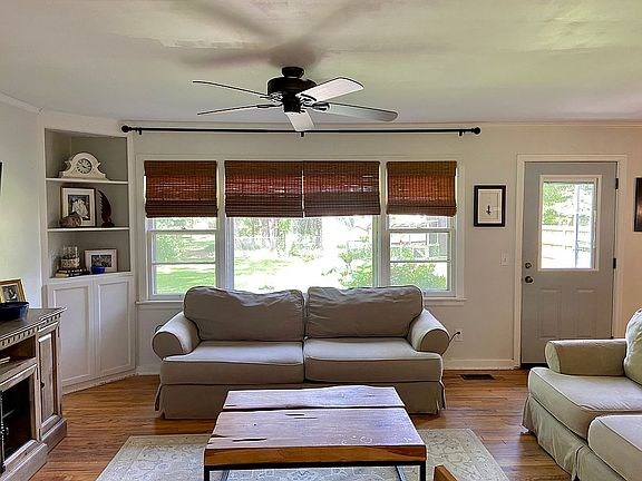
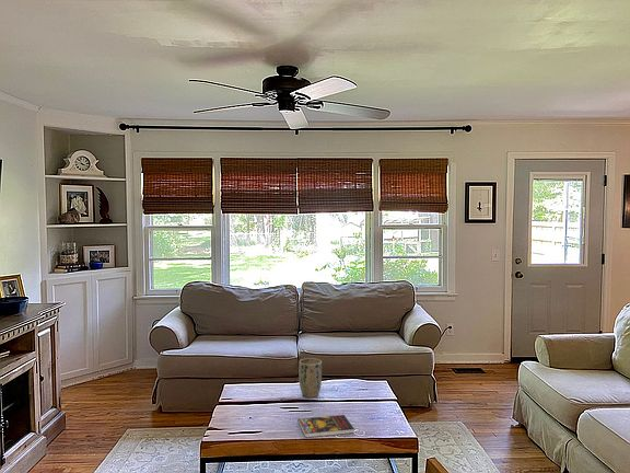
+ plant pot [298,357,323,399]
+ book [296,414,355,439]
